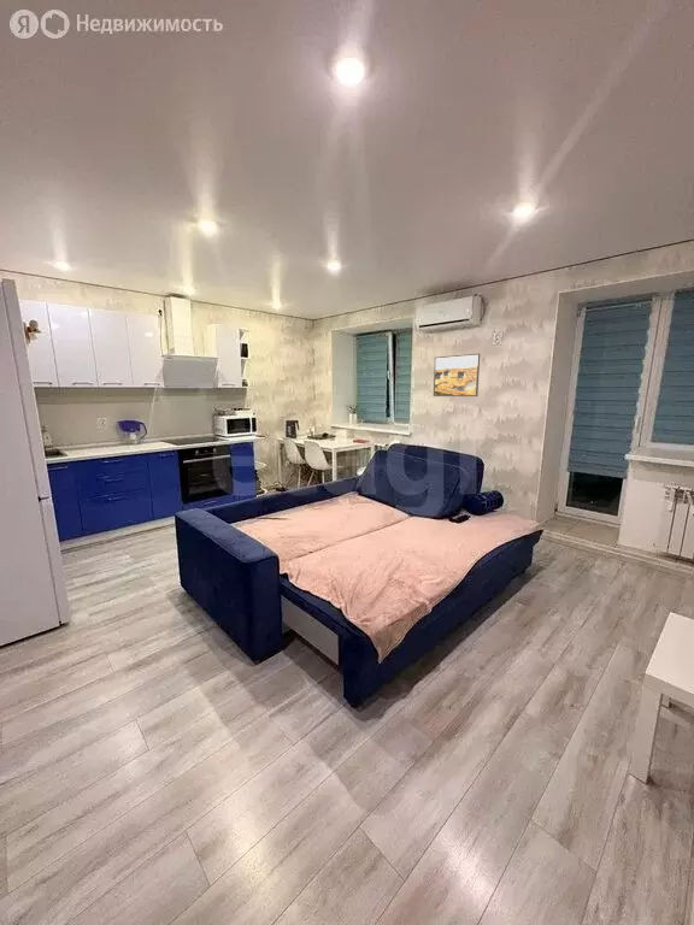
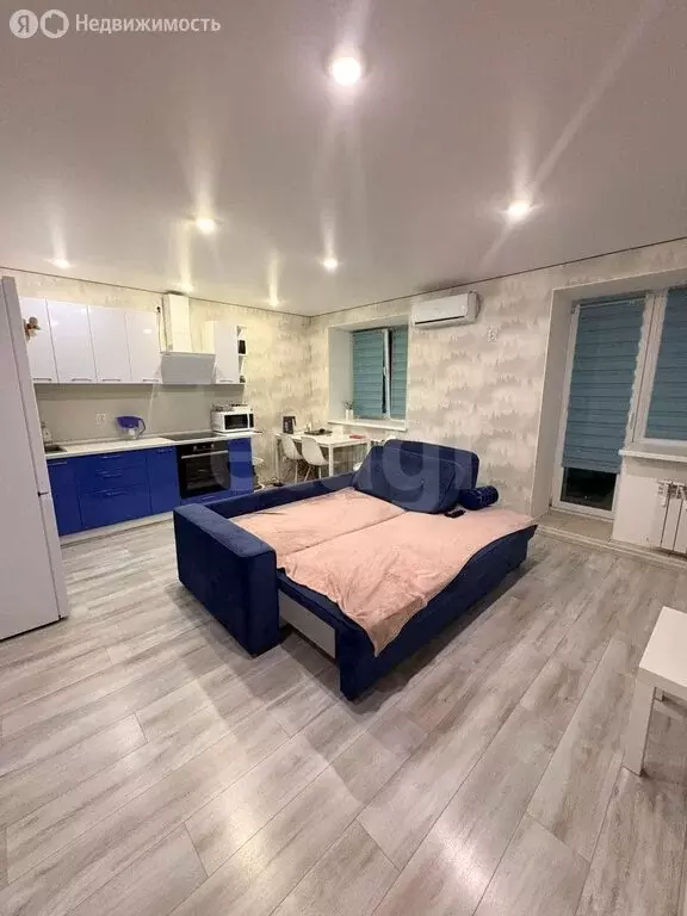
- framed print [433,353,481,397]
